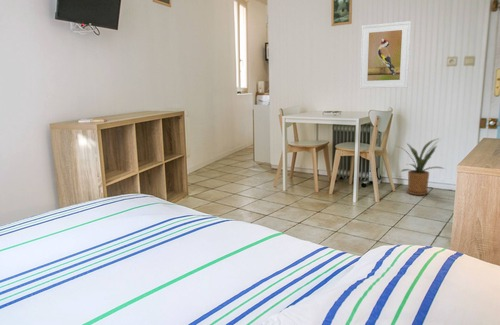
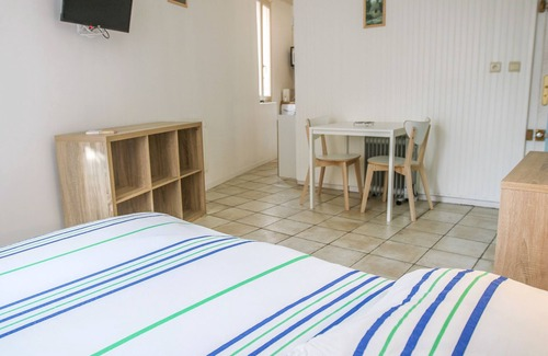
- house plant [396,137,446,196]
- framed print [359,20,412,89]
